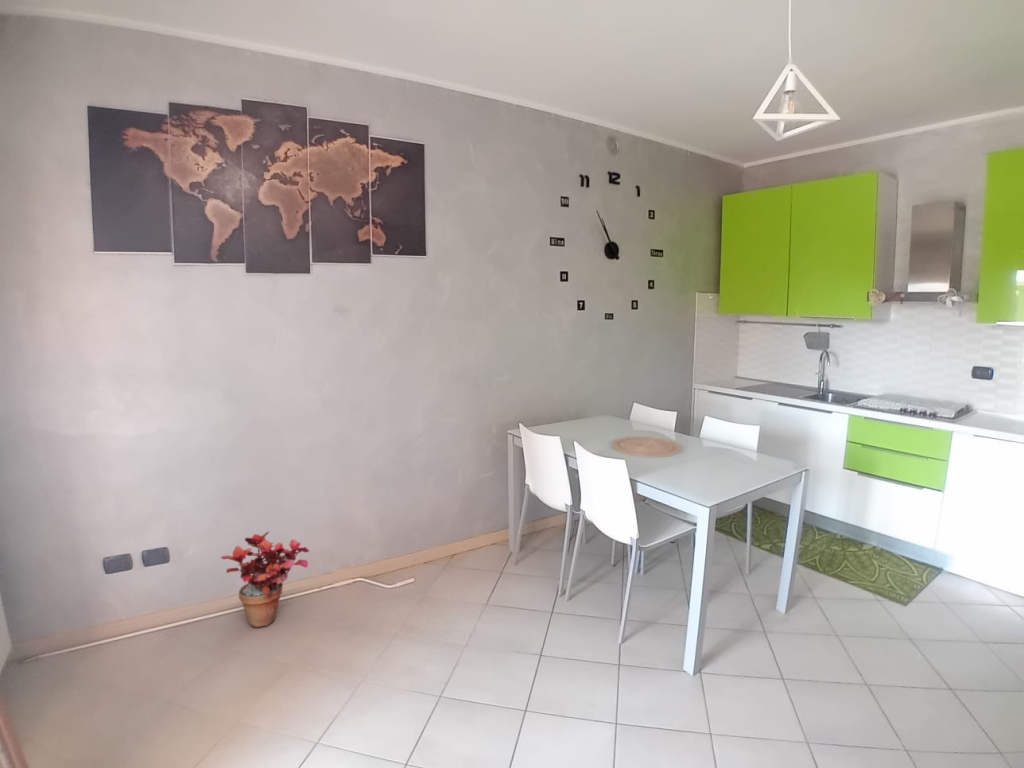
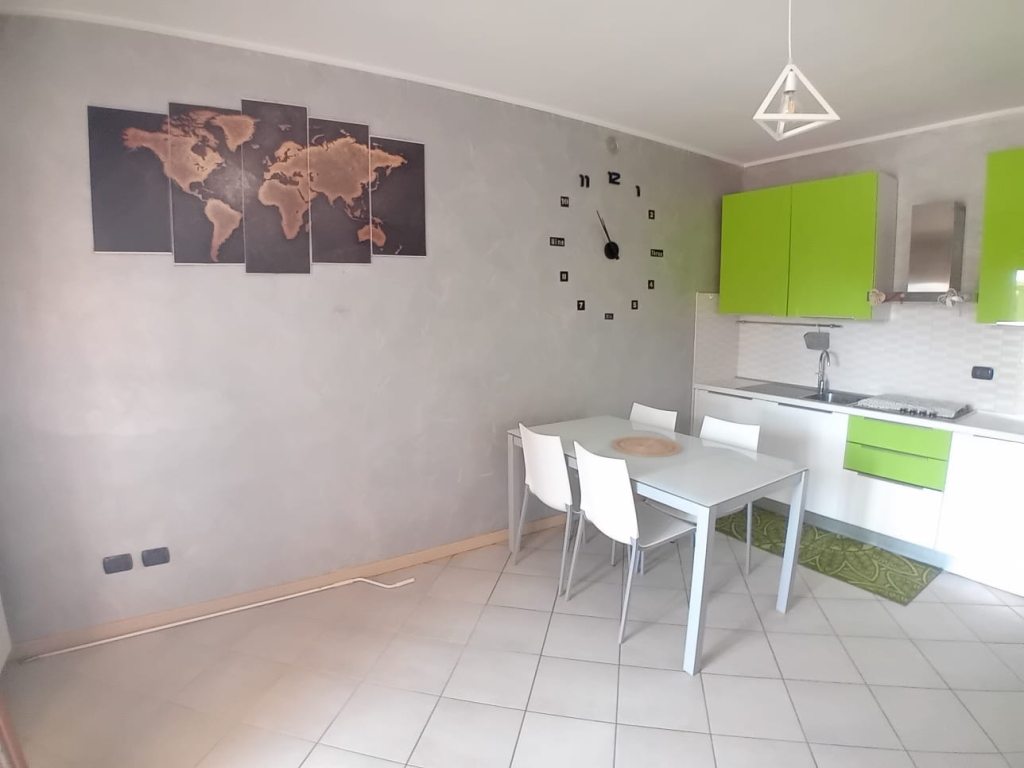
- potted plant [220,530,311,628]
